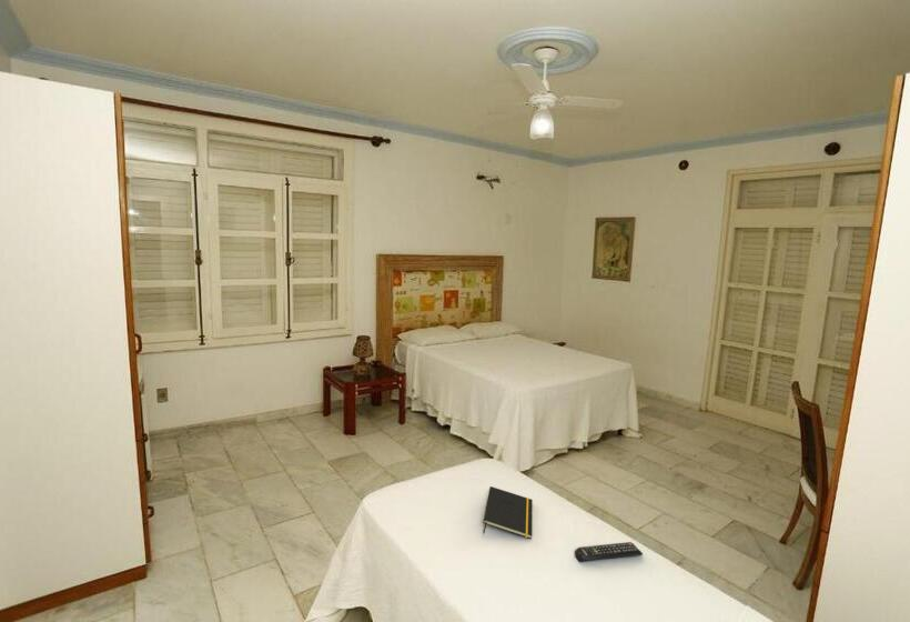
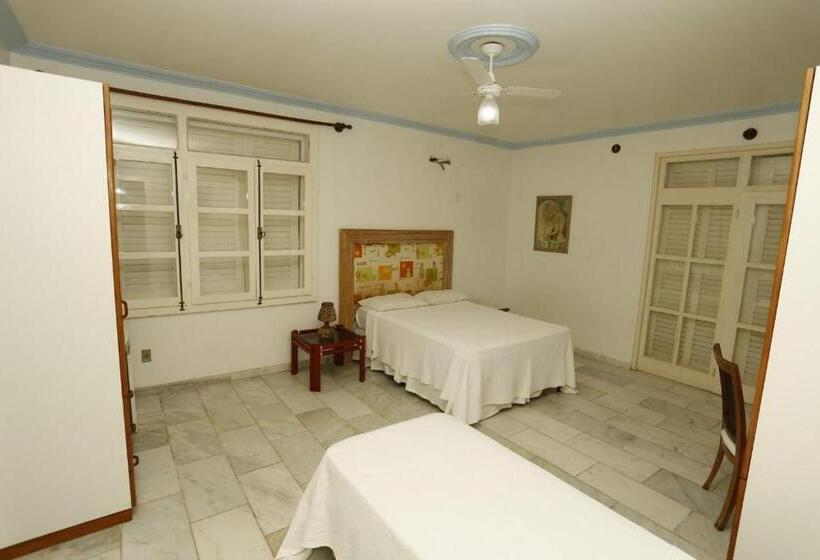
- remote control [574,541,644,563]
- notepad [482,485,534,540]
